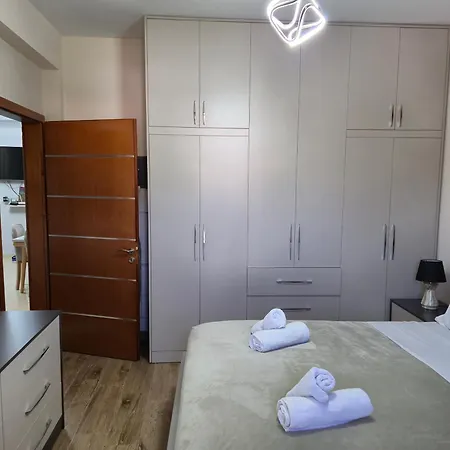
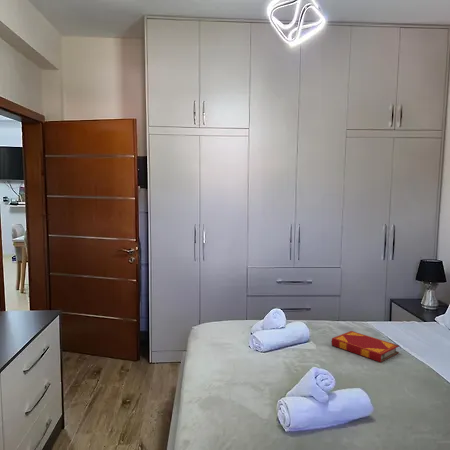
+ hardback book [331,330,400,363]
